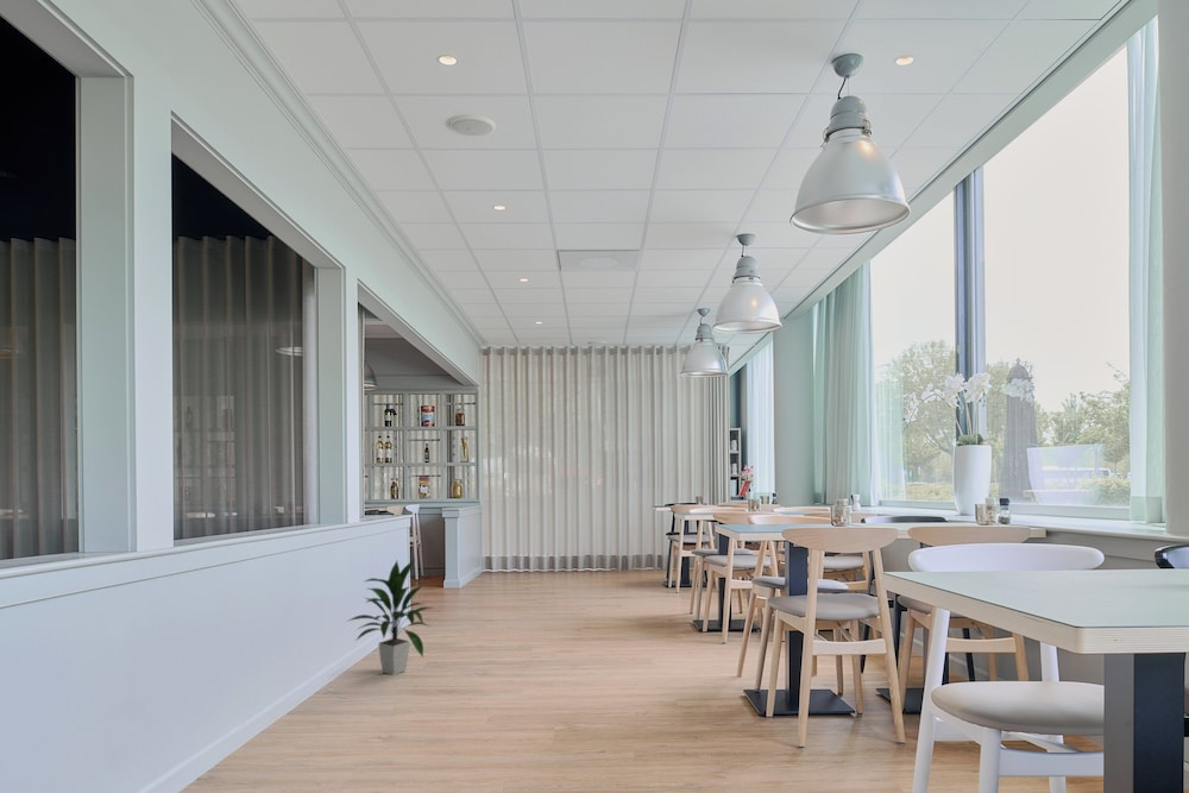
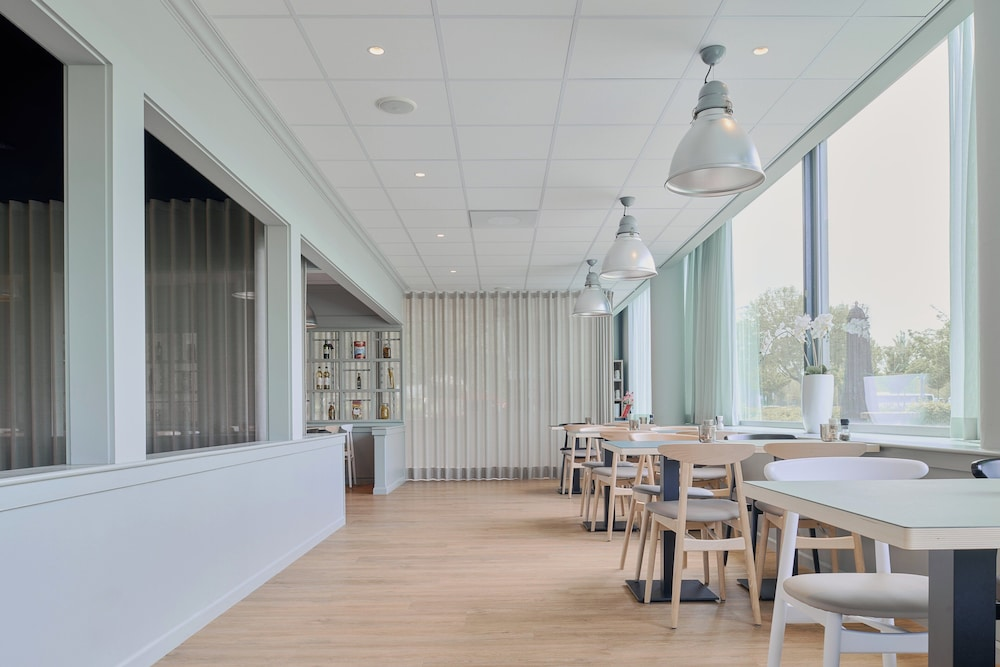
- indoor plant [346,558,433,675]
